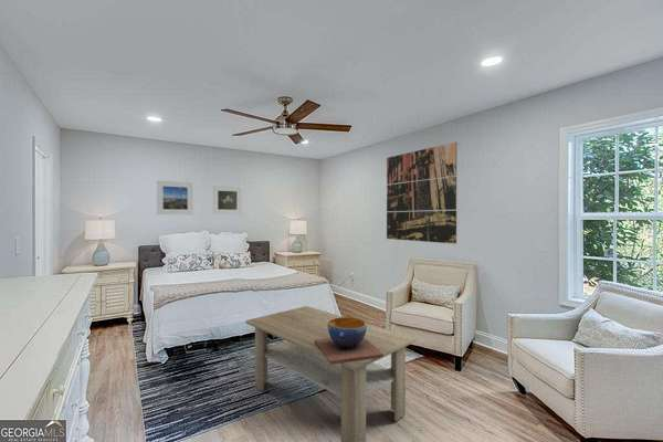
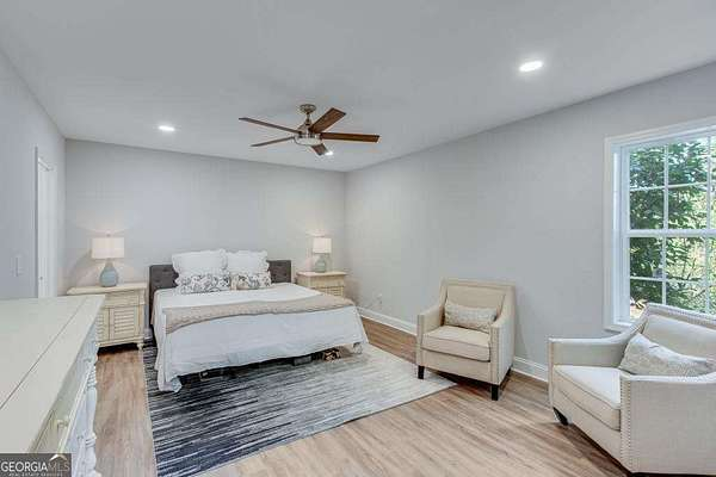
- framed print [156,179,194,215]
- coffee table [245,305,418,442]
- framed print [212,185,242,215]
- decorative bowl [315,316,385,365]
- wall art [386,141,457,245]
